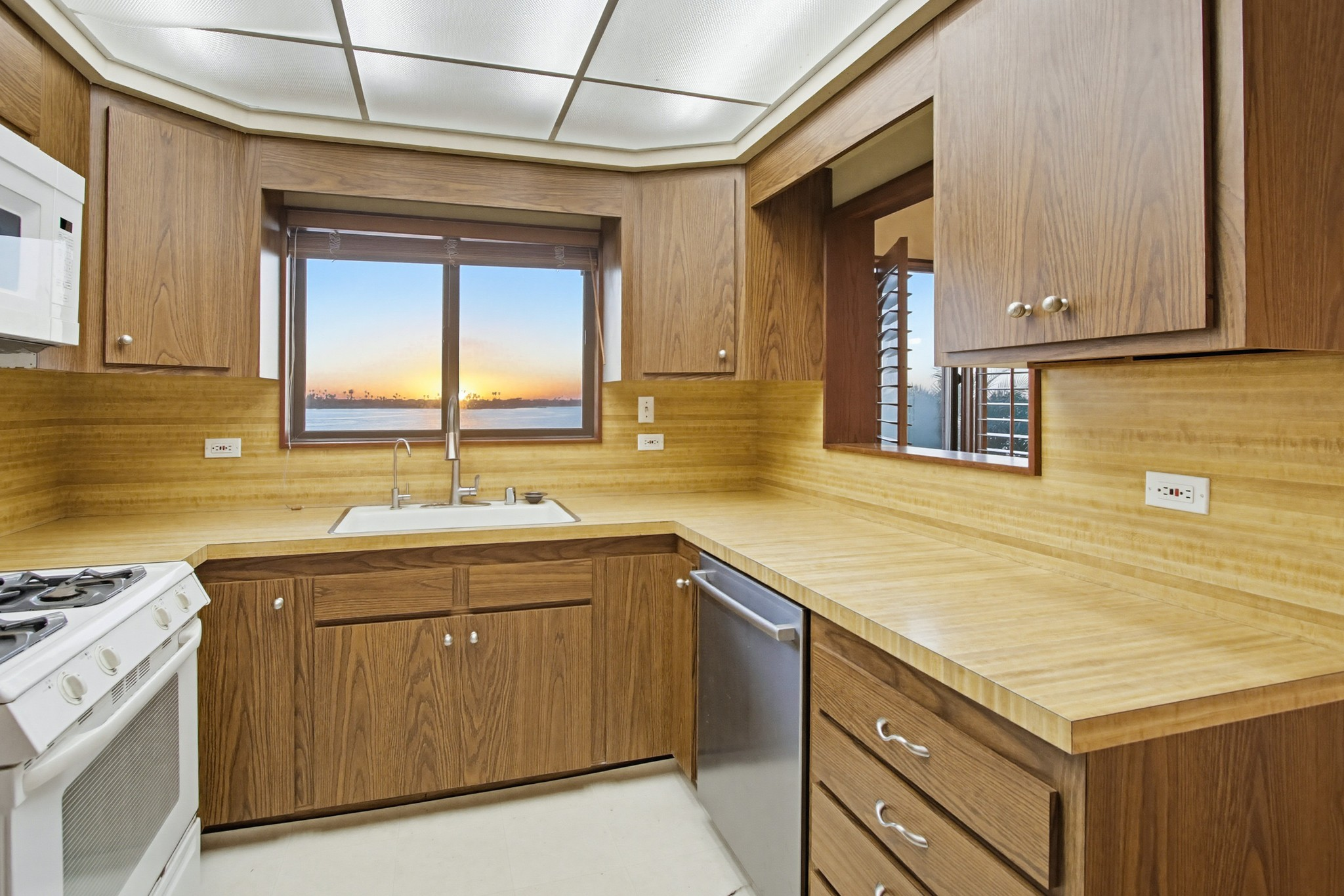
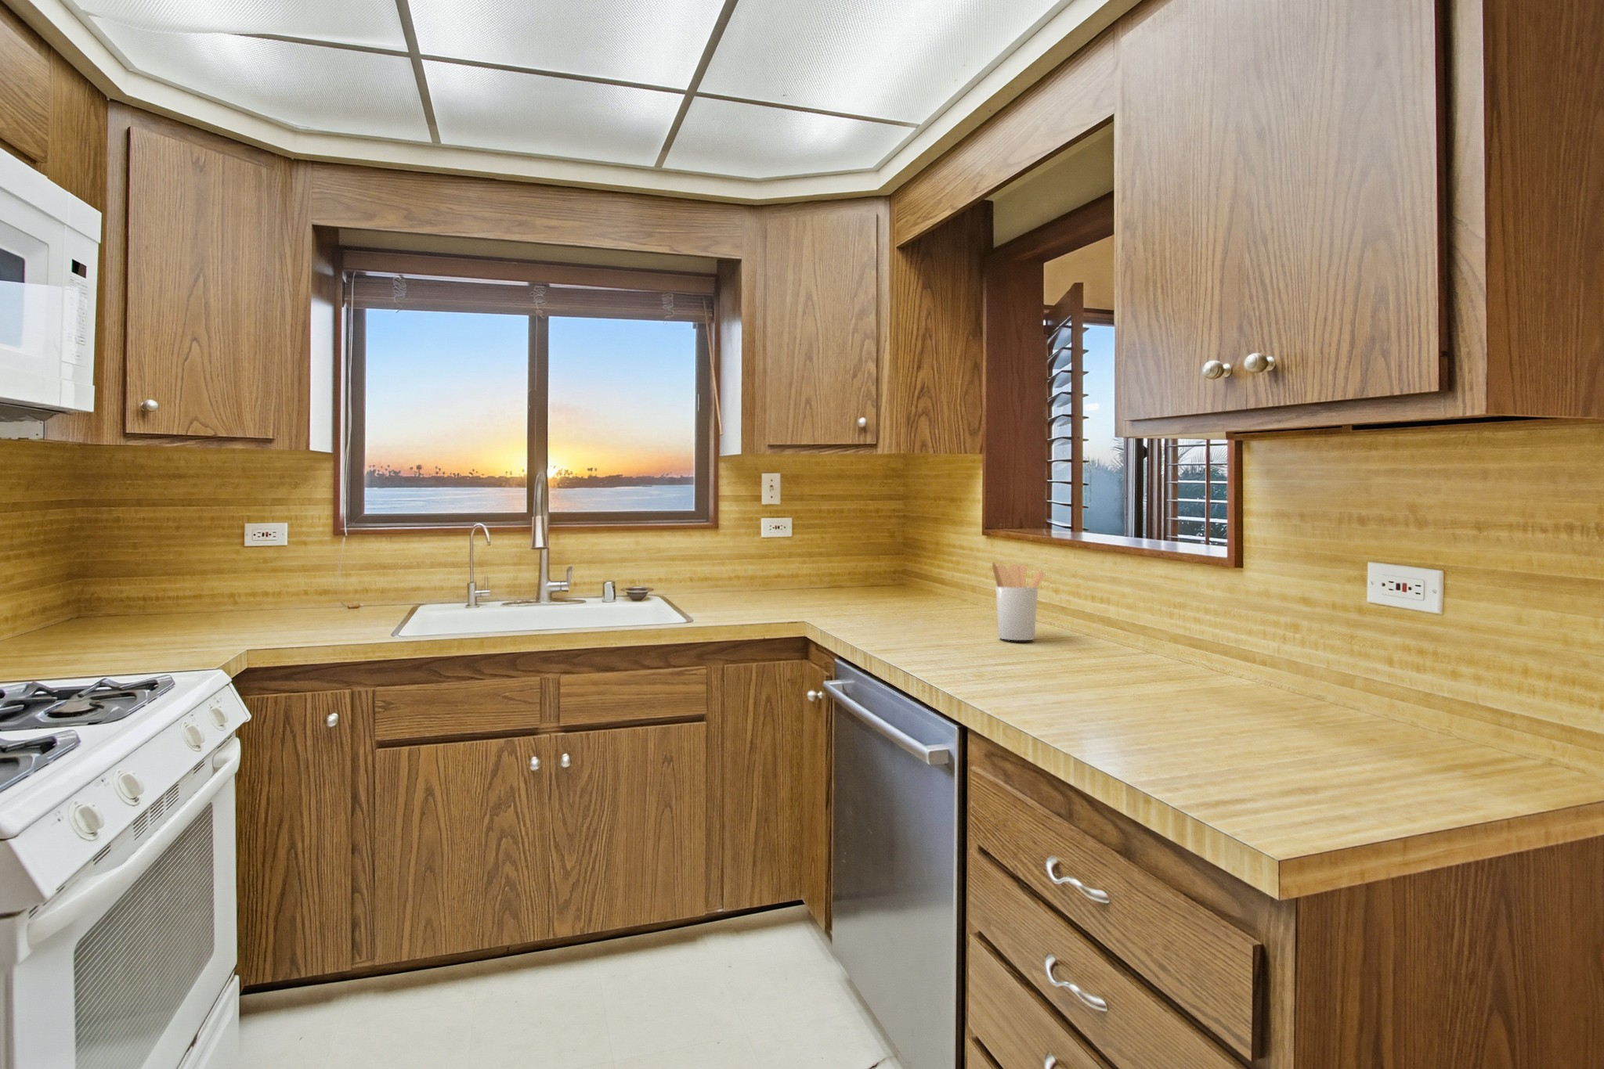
+ utensil holder [992,561,1047,641]
